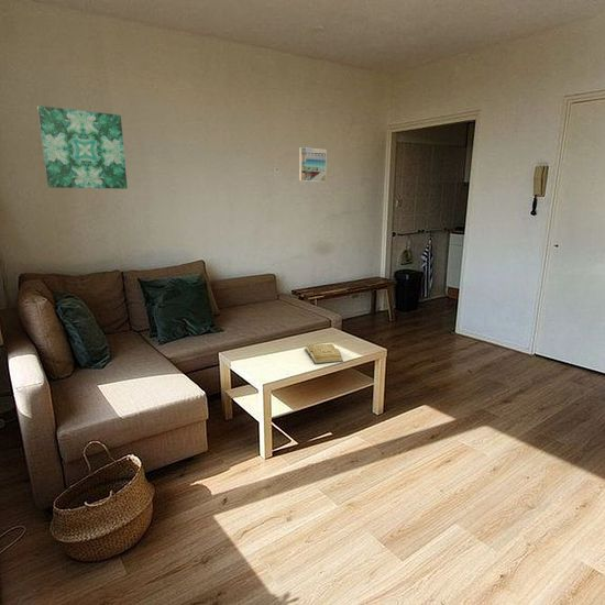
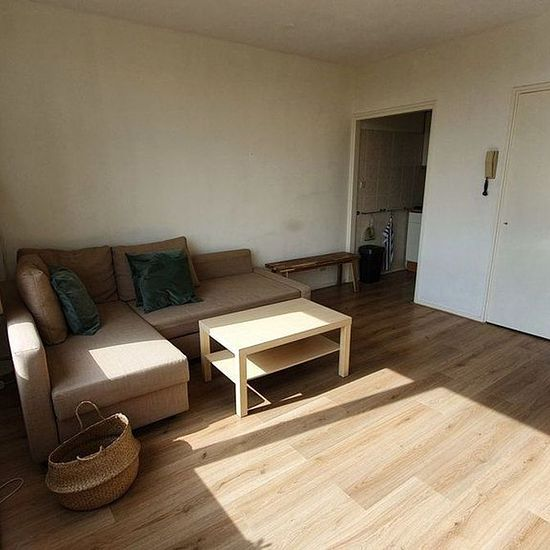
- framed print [298,146,328,183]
- diary [304,342,344,365]
- wall art [36,106,129,190]
